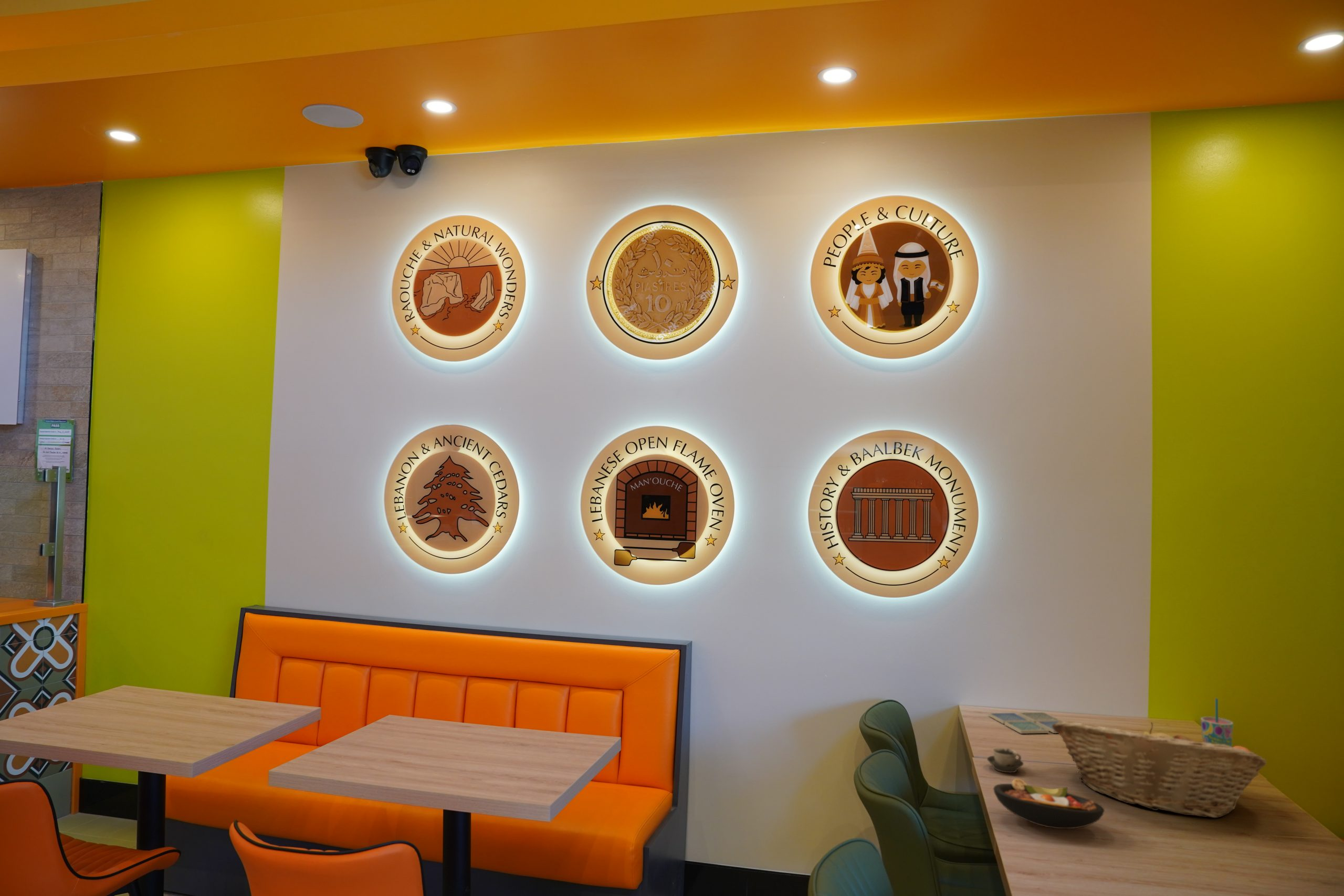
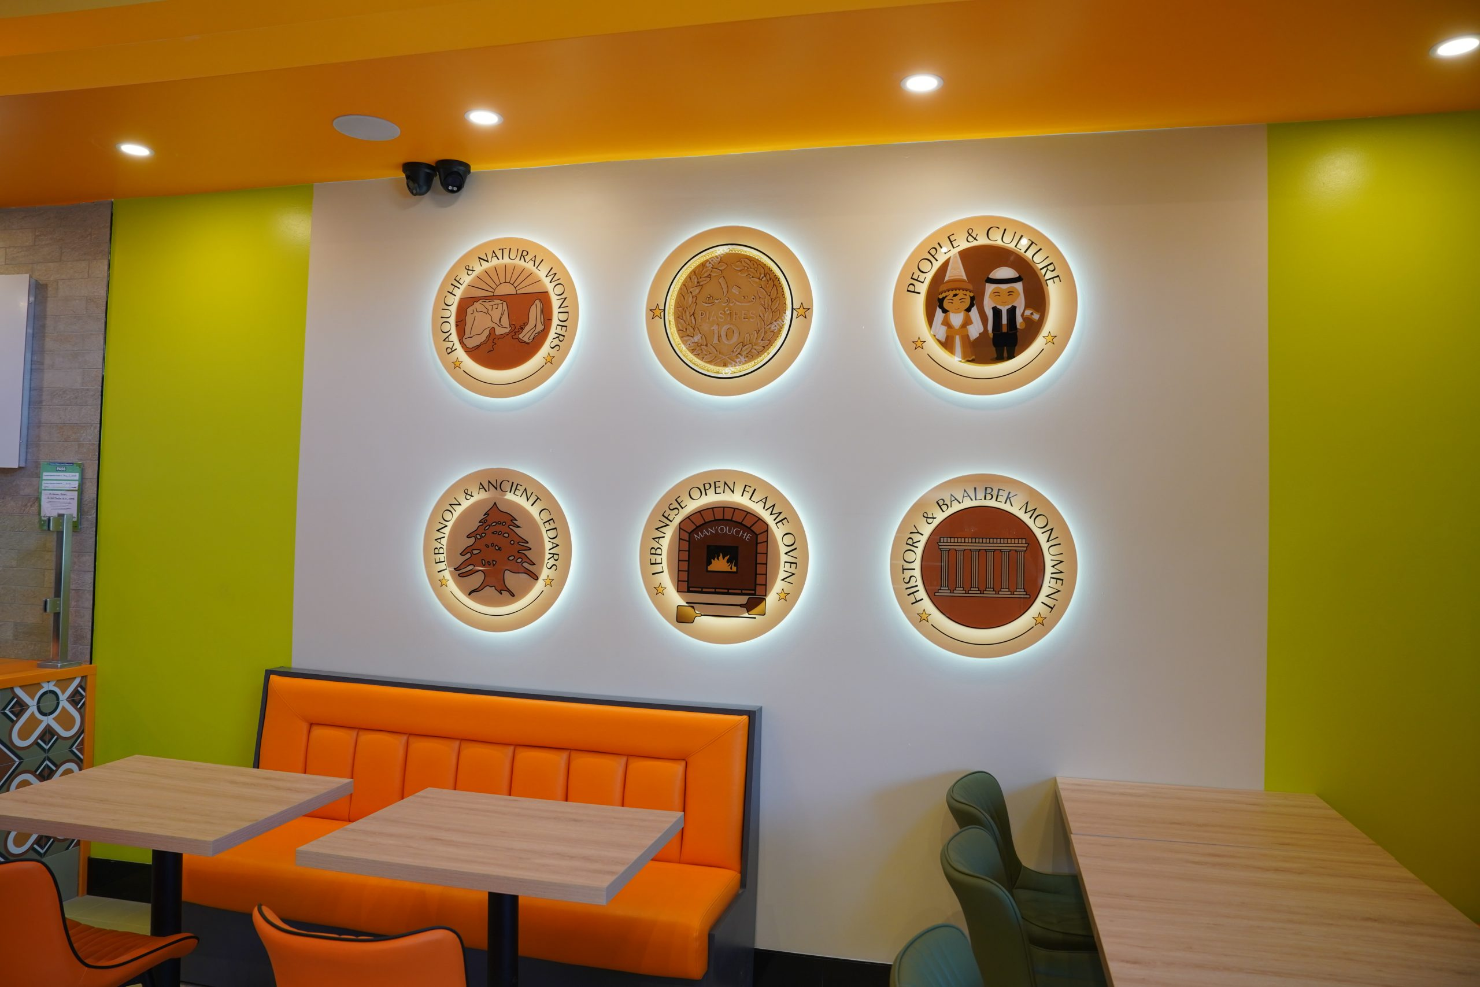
- cup [986,747,1024,773]
- drink coaster [988,712,1061,734]
- fruit basket [1052,721,1267,818]
- cup [1200,698,1234,747]
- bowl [993,778,1105,829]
